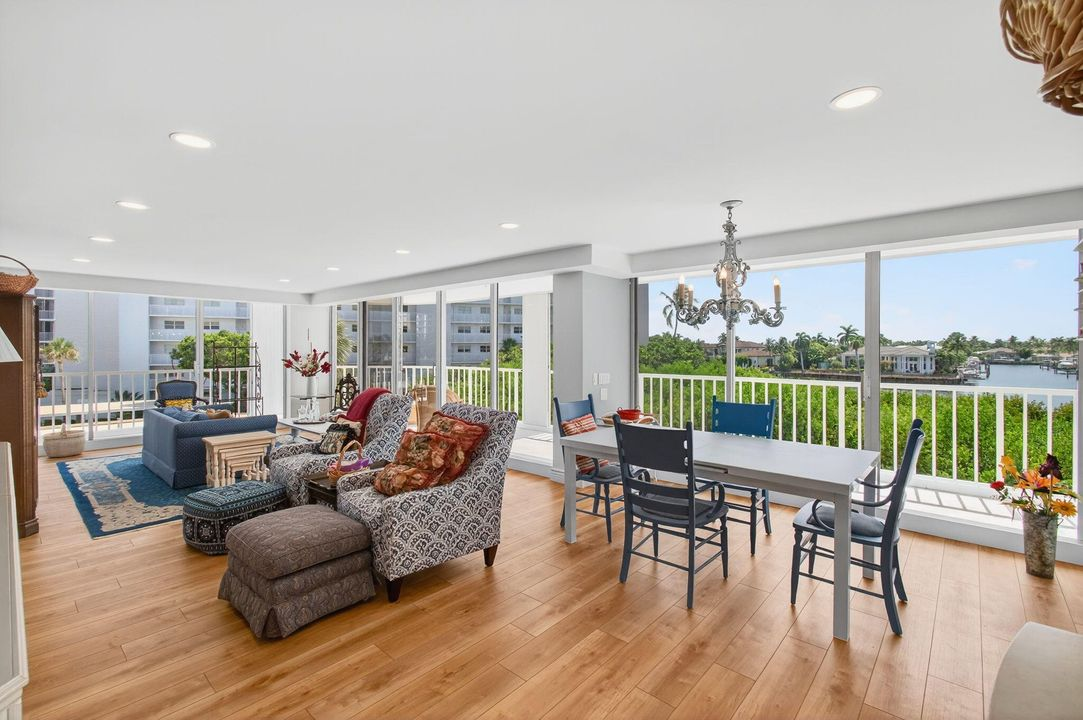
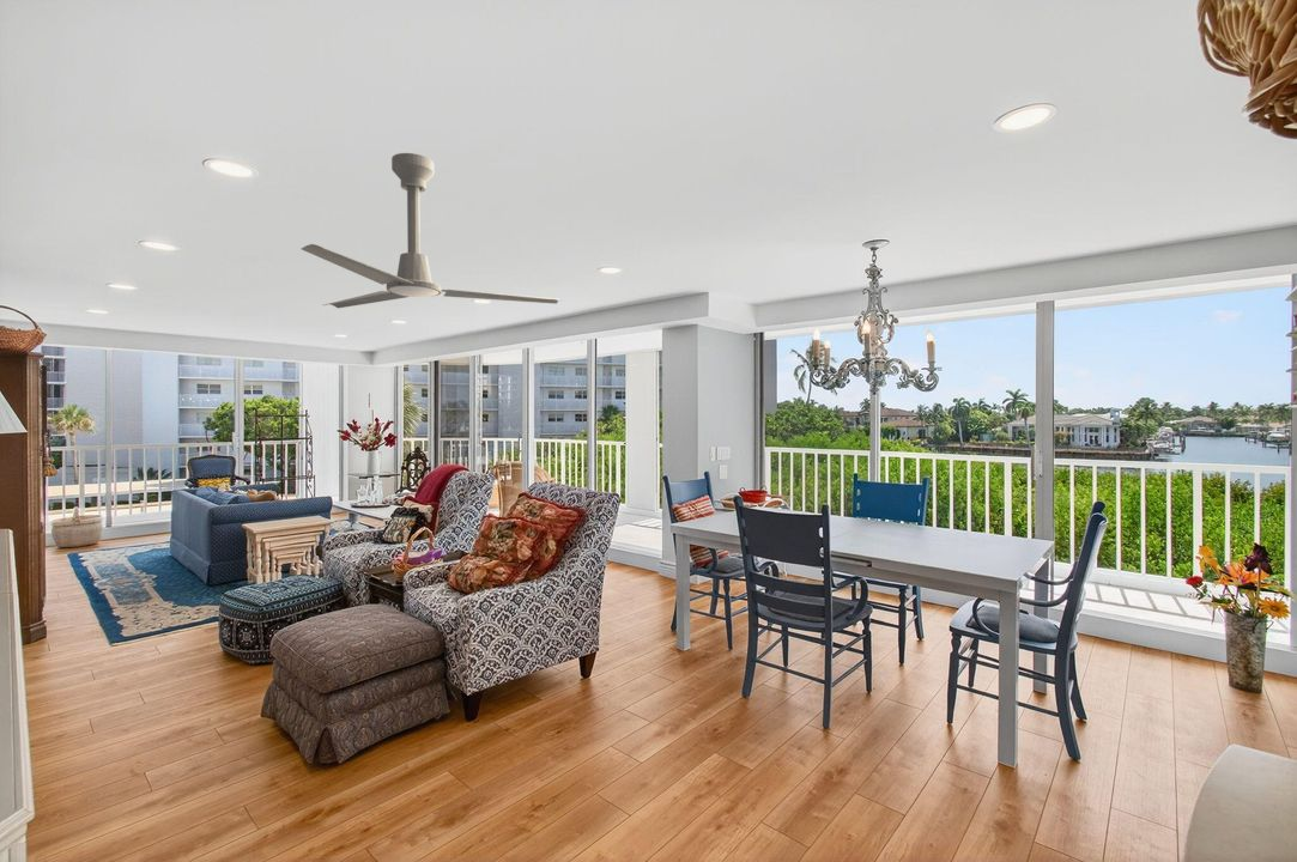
+ ceiling fan [301,152,563,309]
